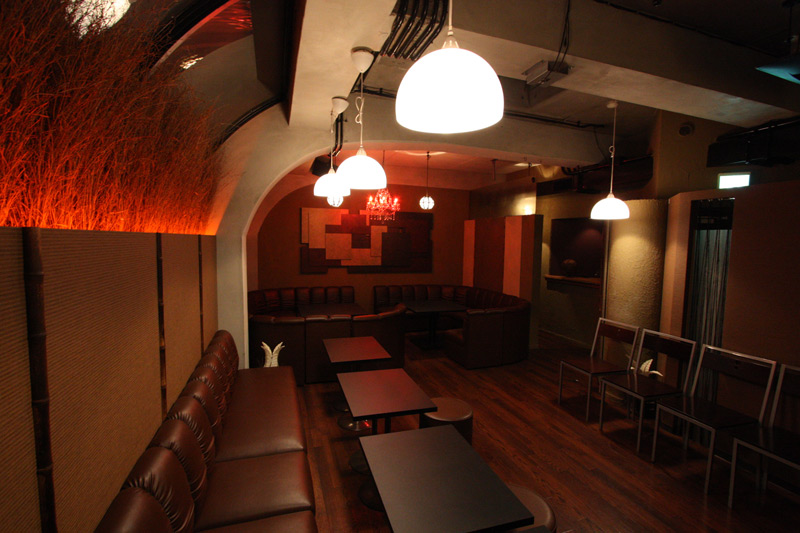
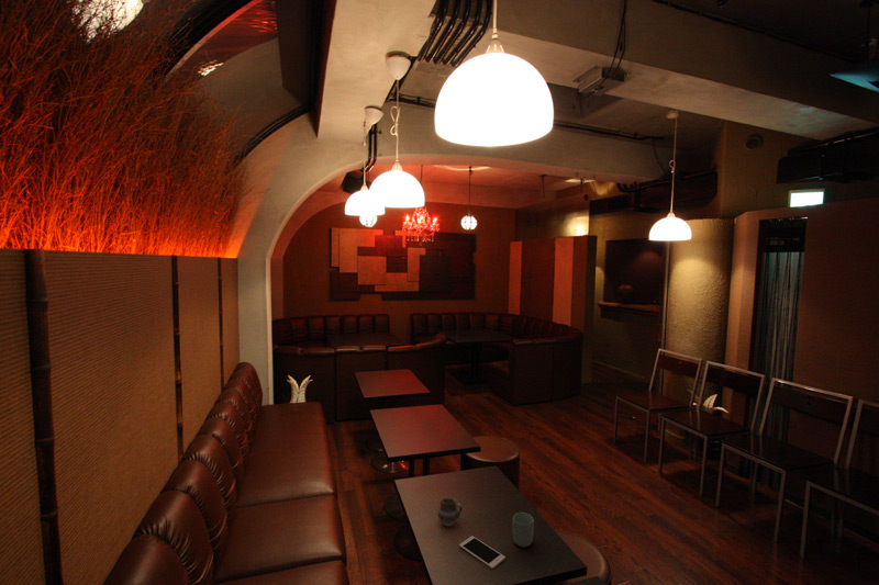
+ cup [437,496,464,528]
+ cup [512,511,535,549]
+ cell phone [458,535,507,570]
